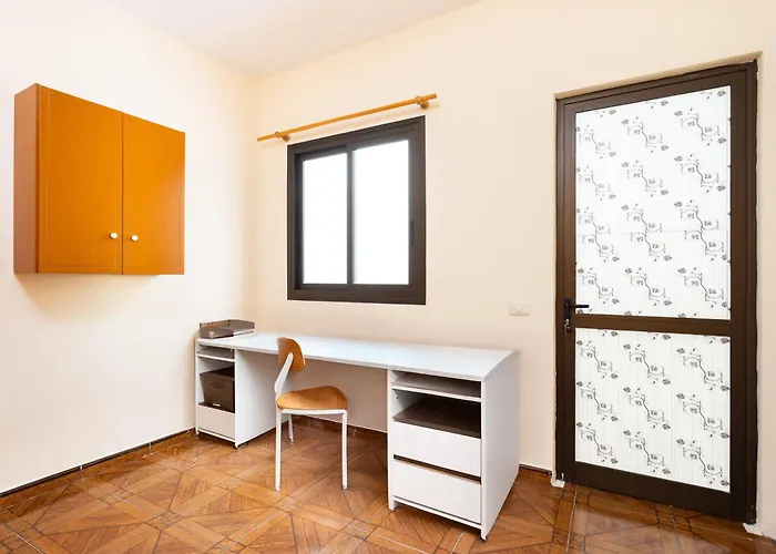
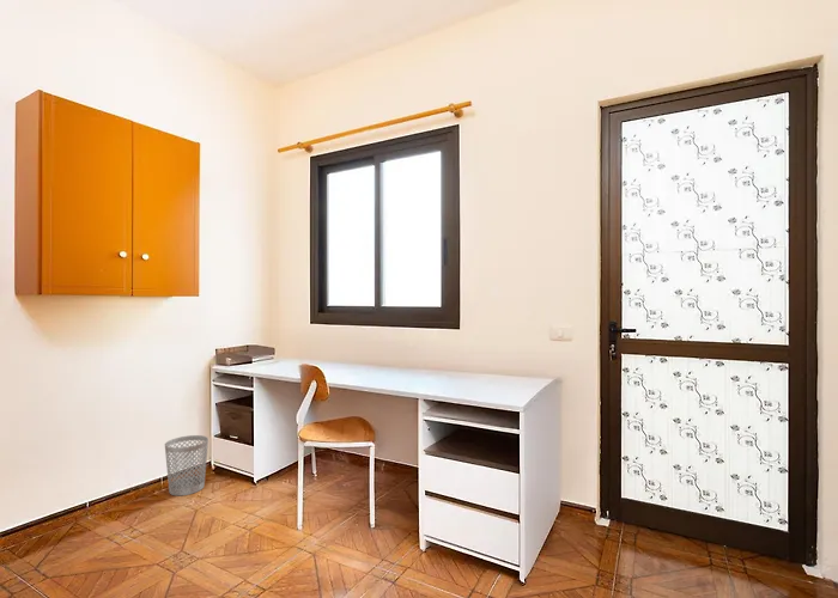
+ wastebasket [164,434,210,496]
